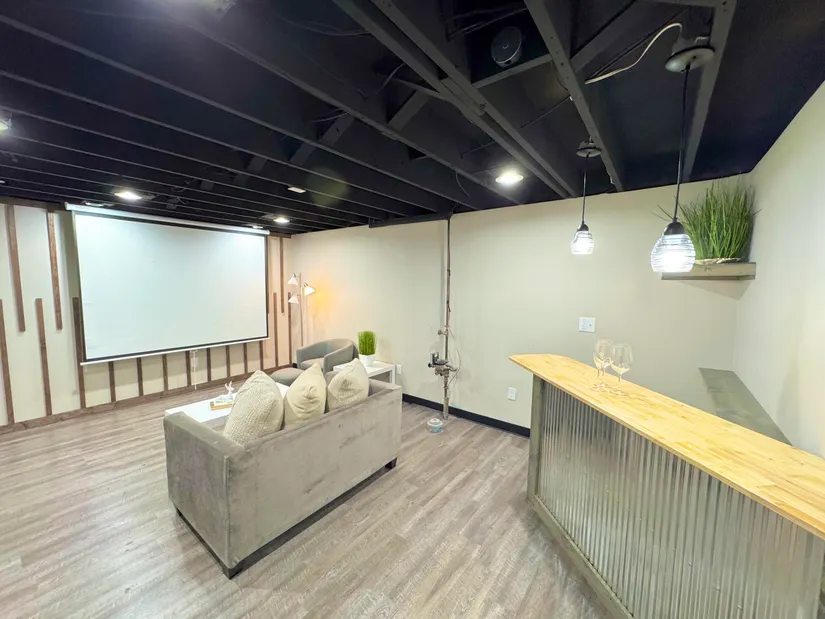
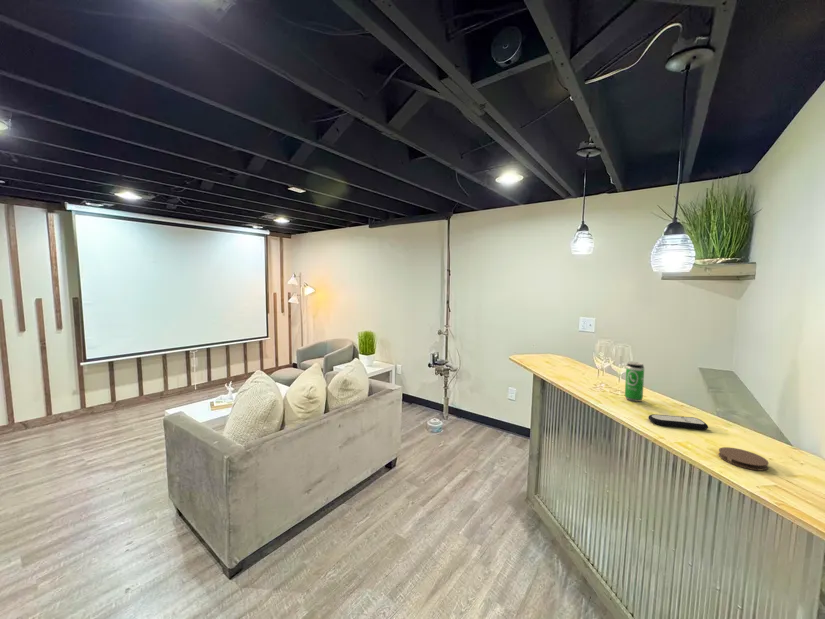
+ remote control [647,413,709,431]
+ beverage can [624,361,645,403]
+ coaster [718,446,770,471]
